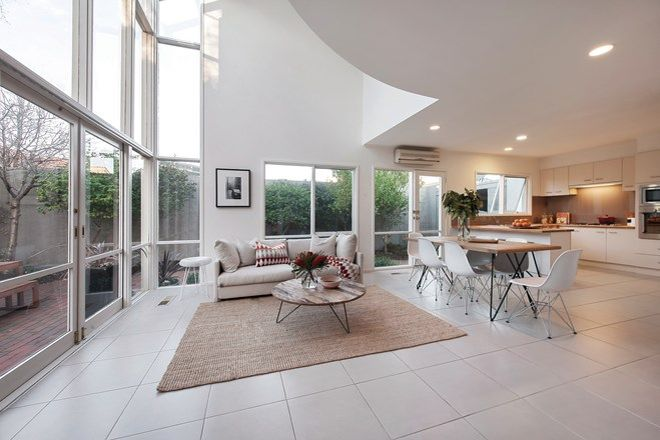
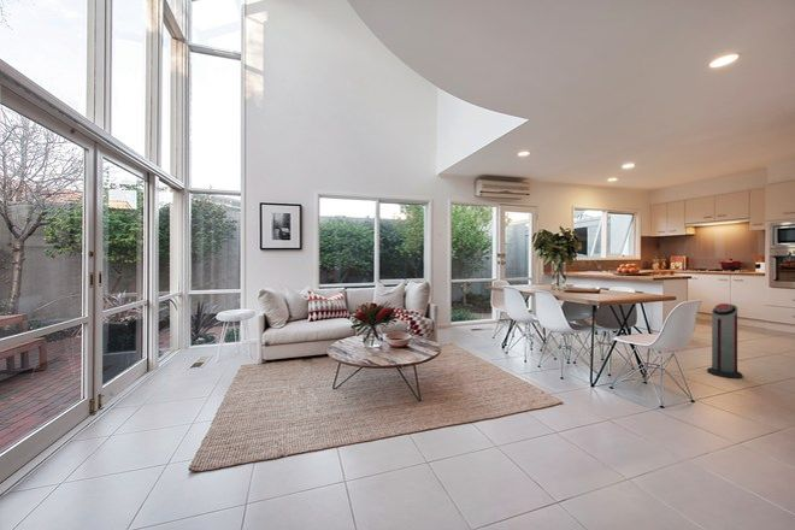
+ air purifier [706,302,744,379]
